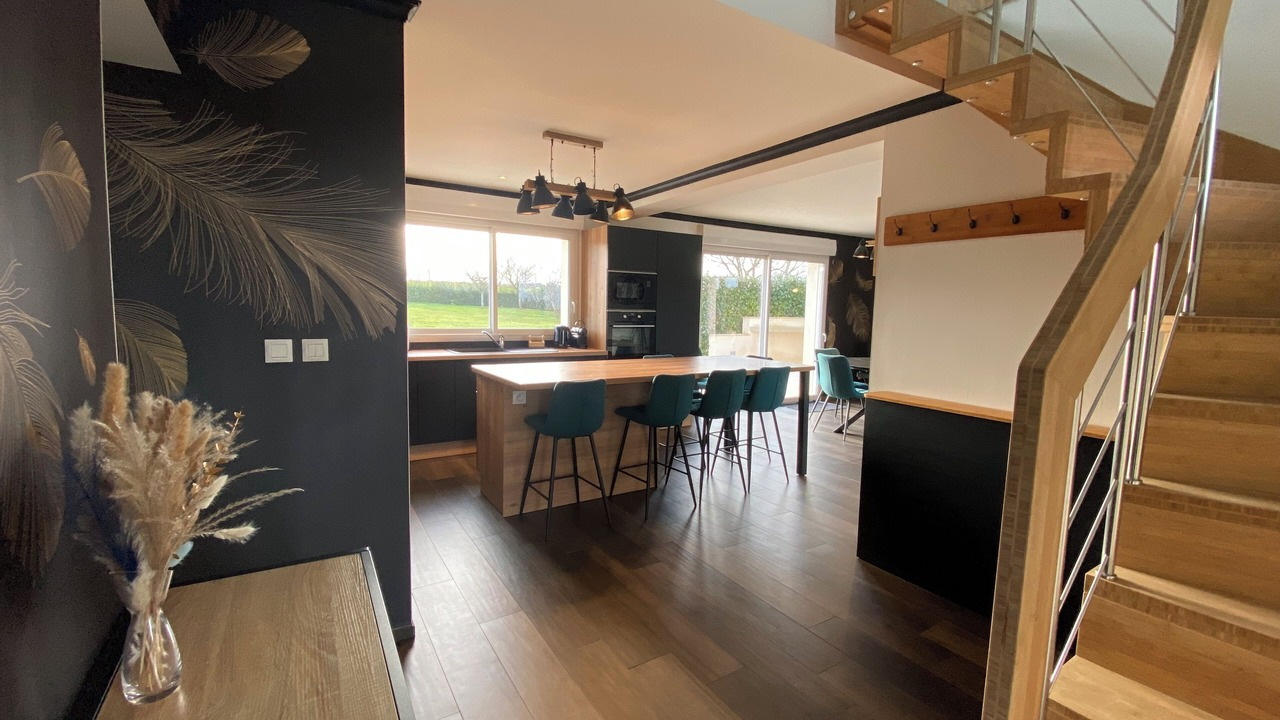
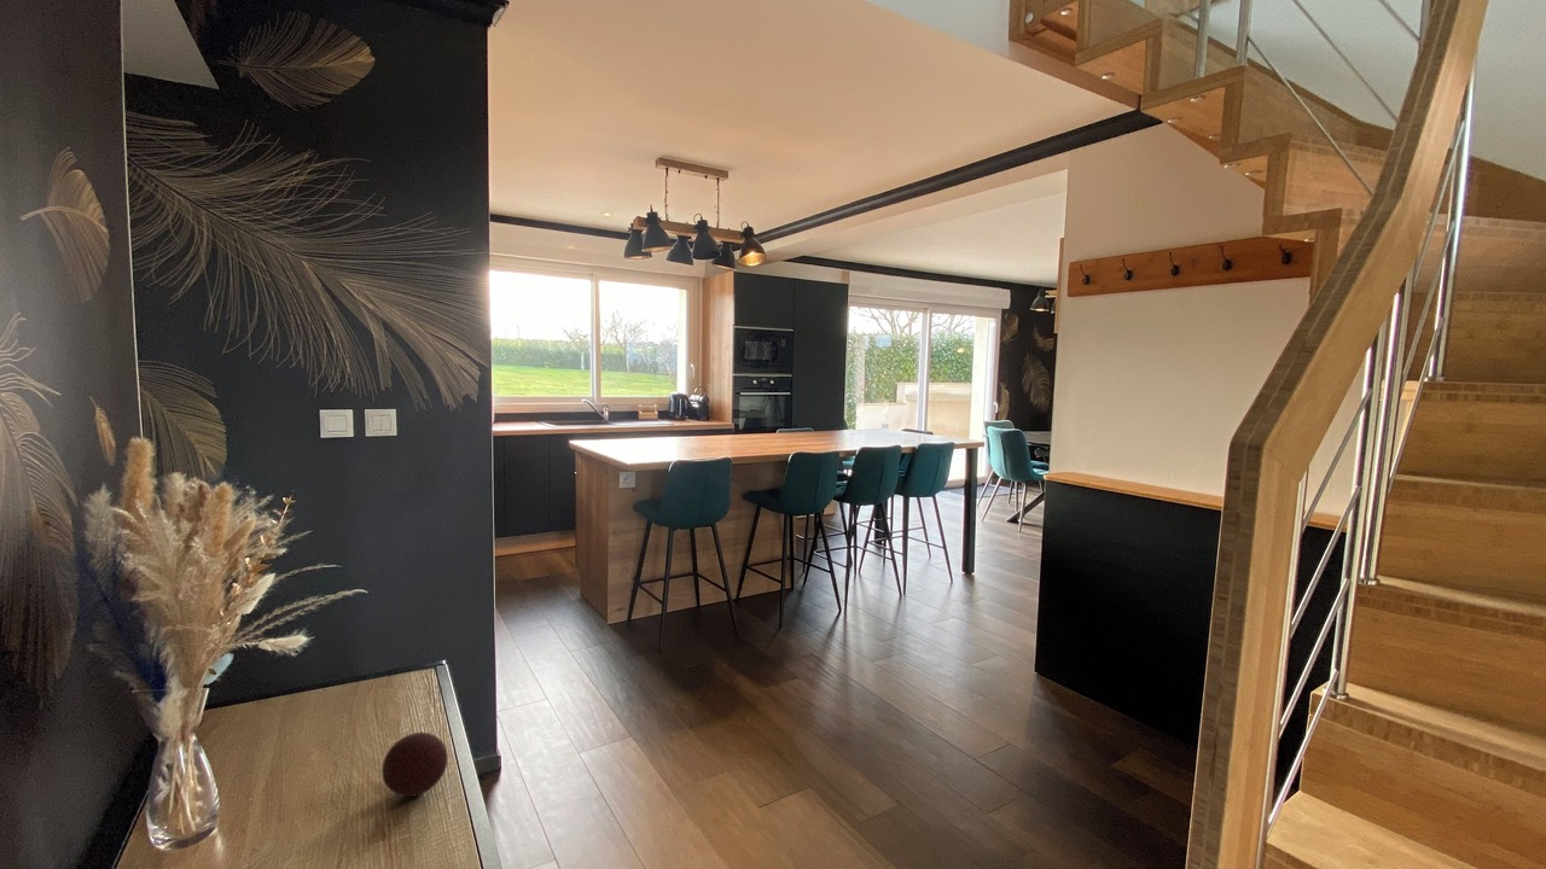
+ decorative ball [380,731,449,798]
